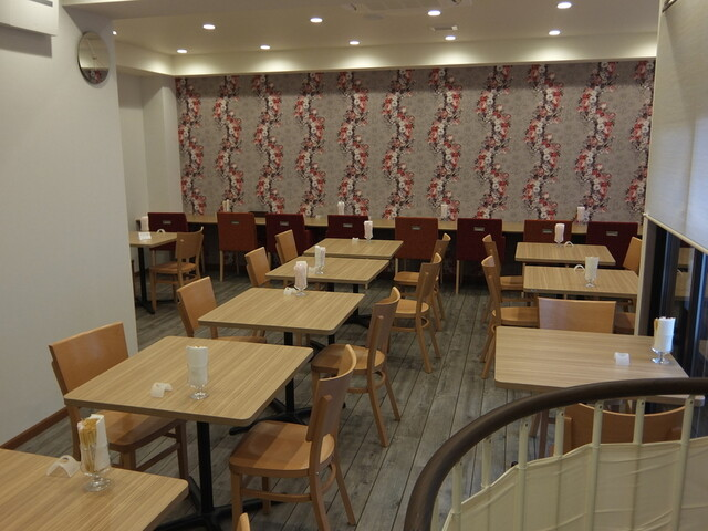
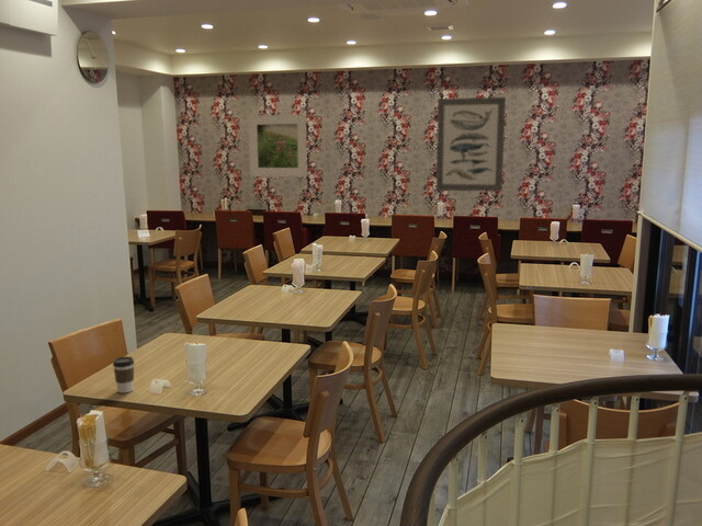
+ wall art [435,96,507,192]
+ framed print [248,114,308,178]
+ coffee cup [112,355,135,395]
